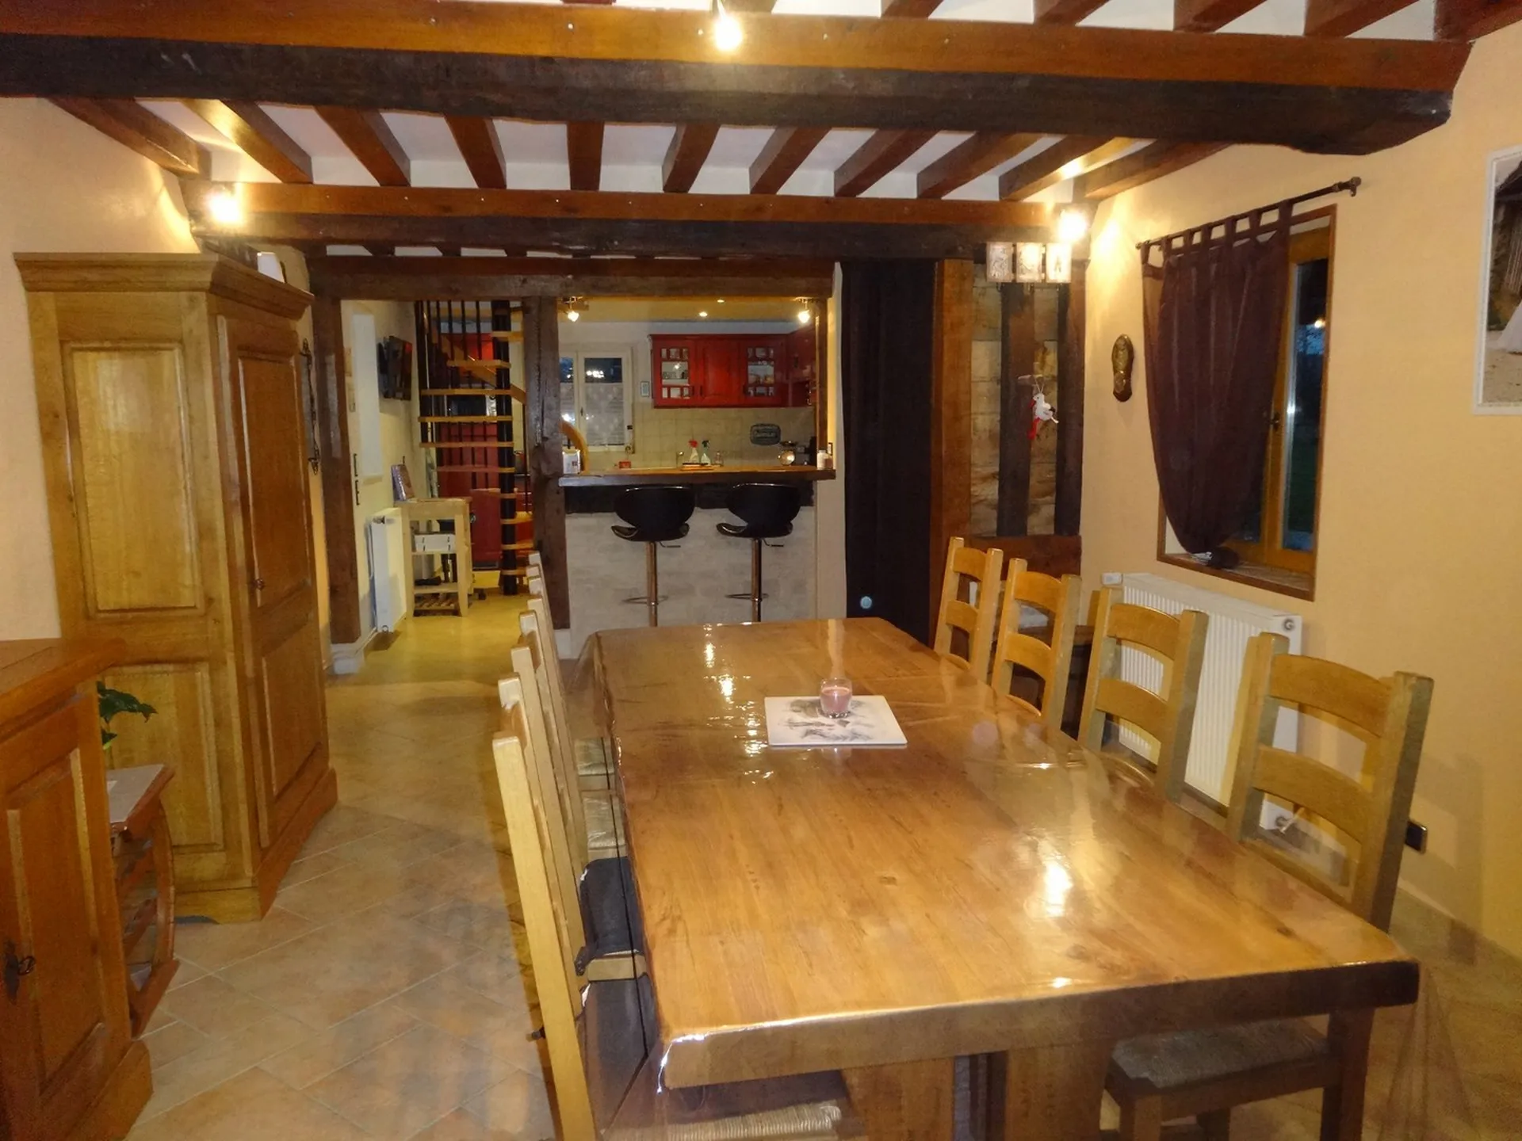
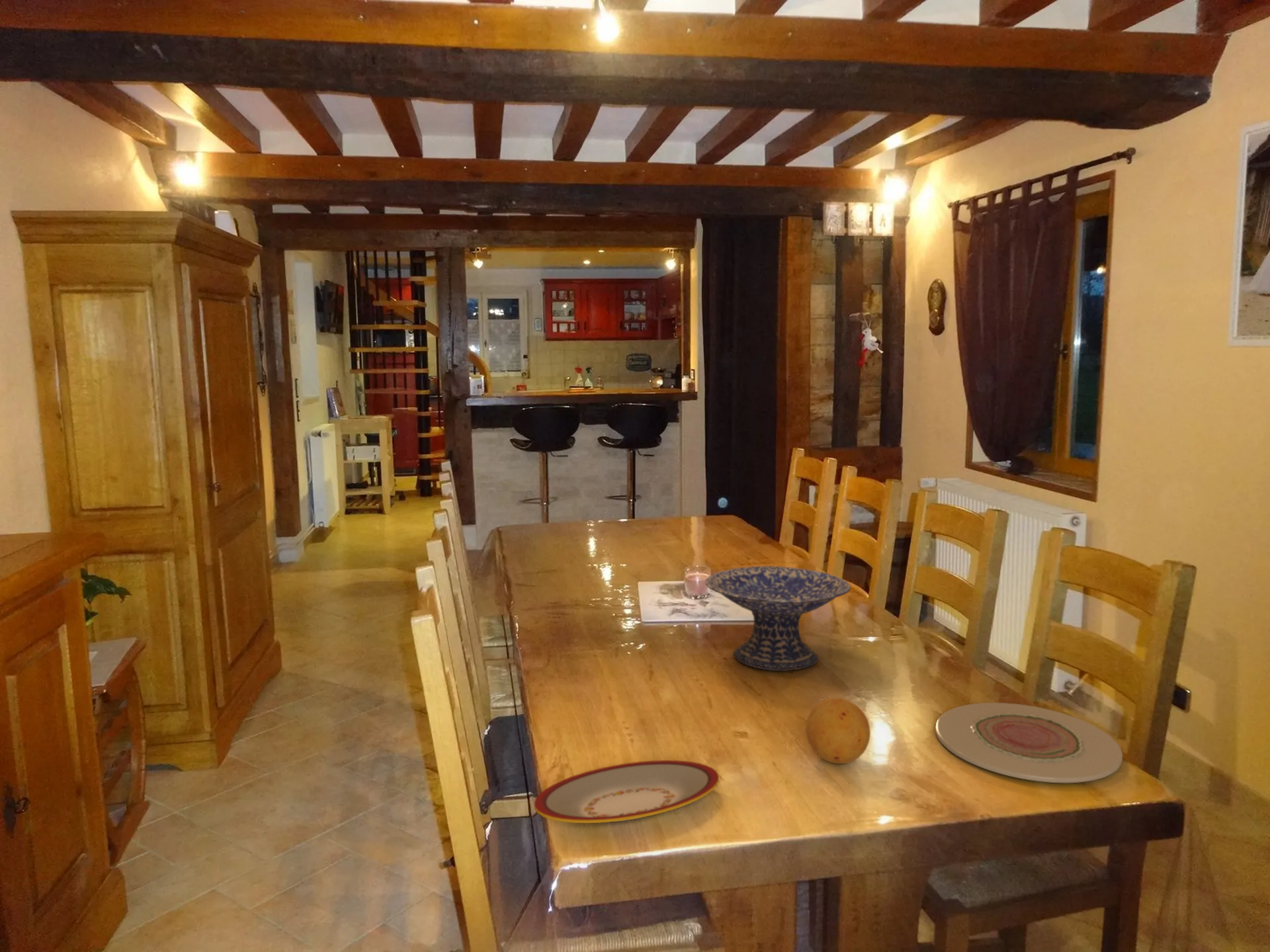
+ decorative bowl [704,565,851,672]
+ plate [533,760,720,824]
+ fruit [805,697,871,764]
+ plate [935,702,1123,783]
